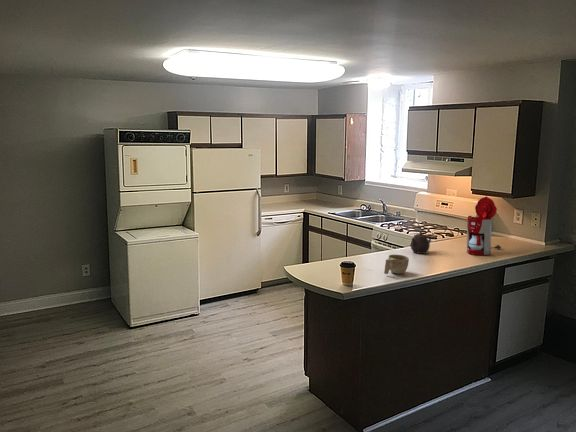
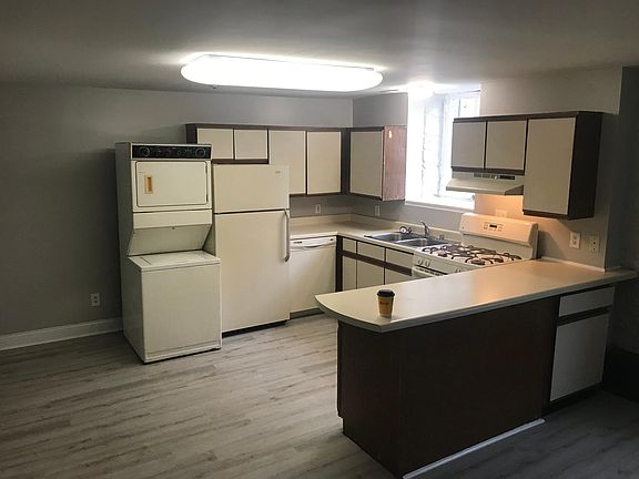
- cup [383,254,410,275]
- coffee maker [466,196,502,256]
- teapot [409,230,432,255]
